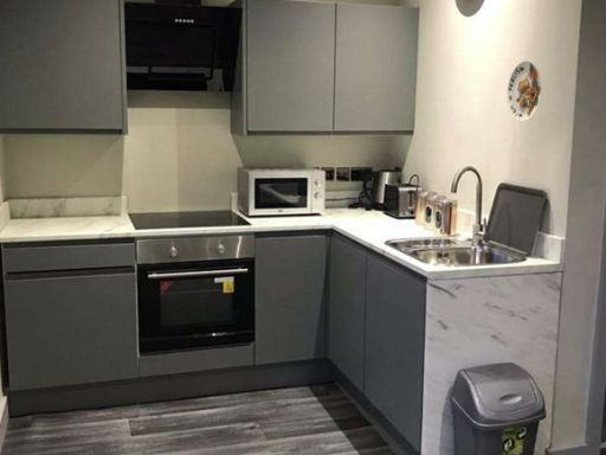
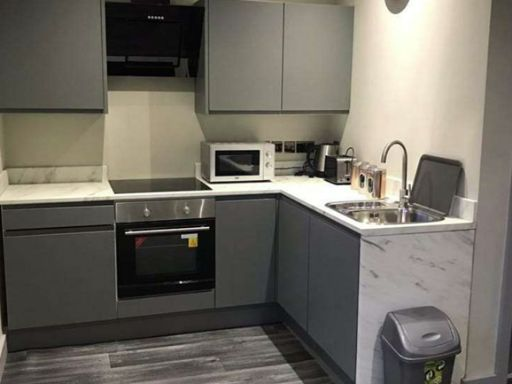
- decorative plate [507,60,543,122]
